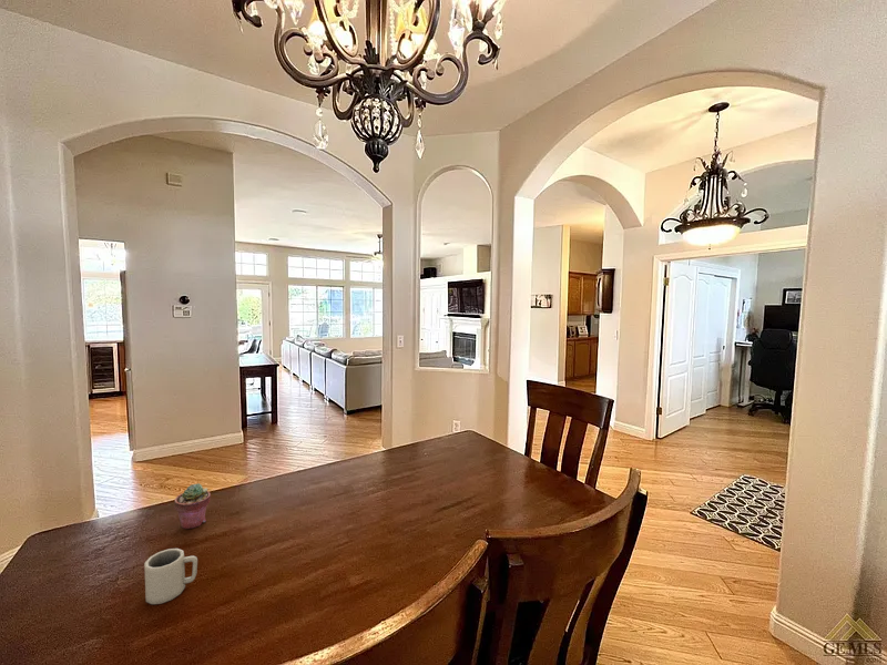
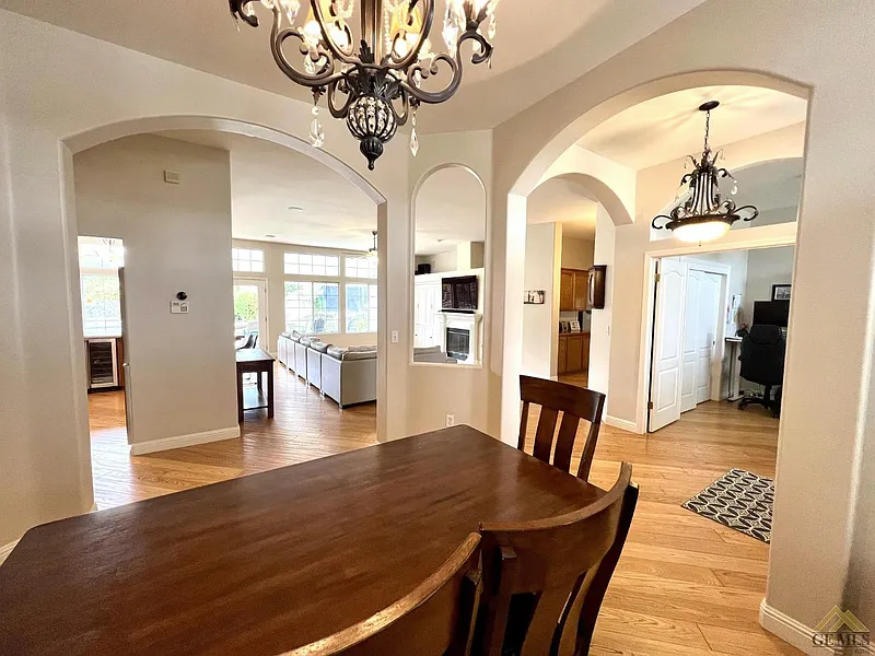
- cup [143,548,198,605]
- potted succulent [173,482,212,530]
